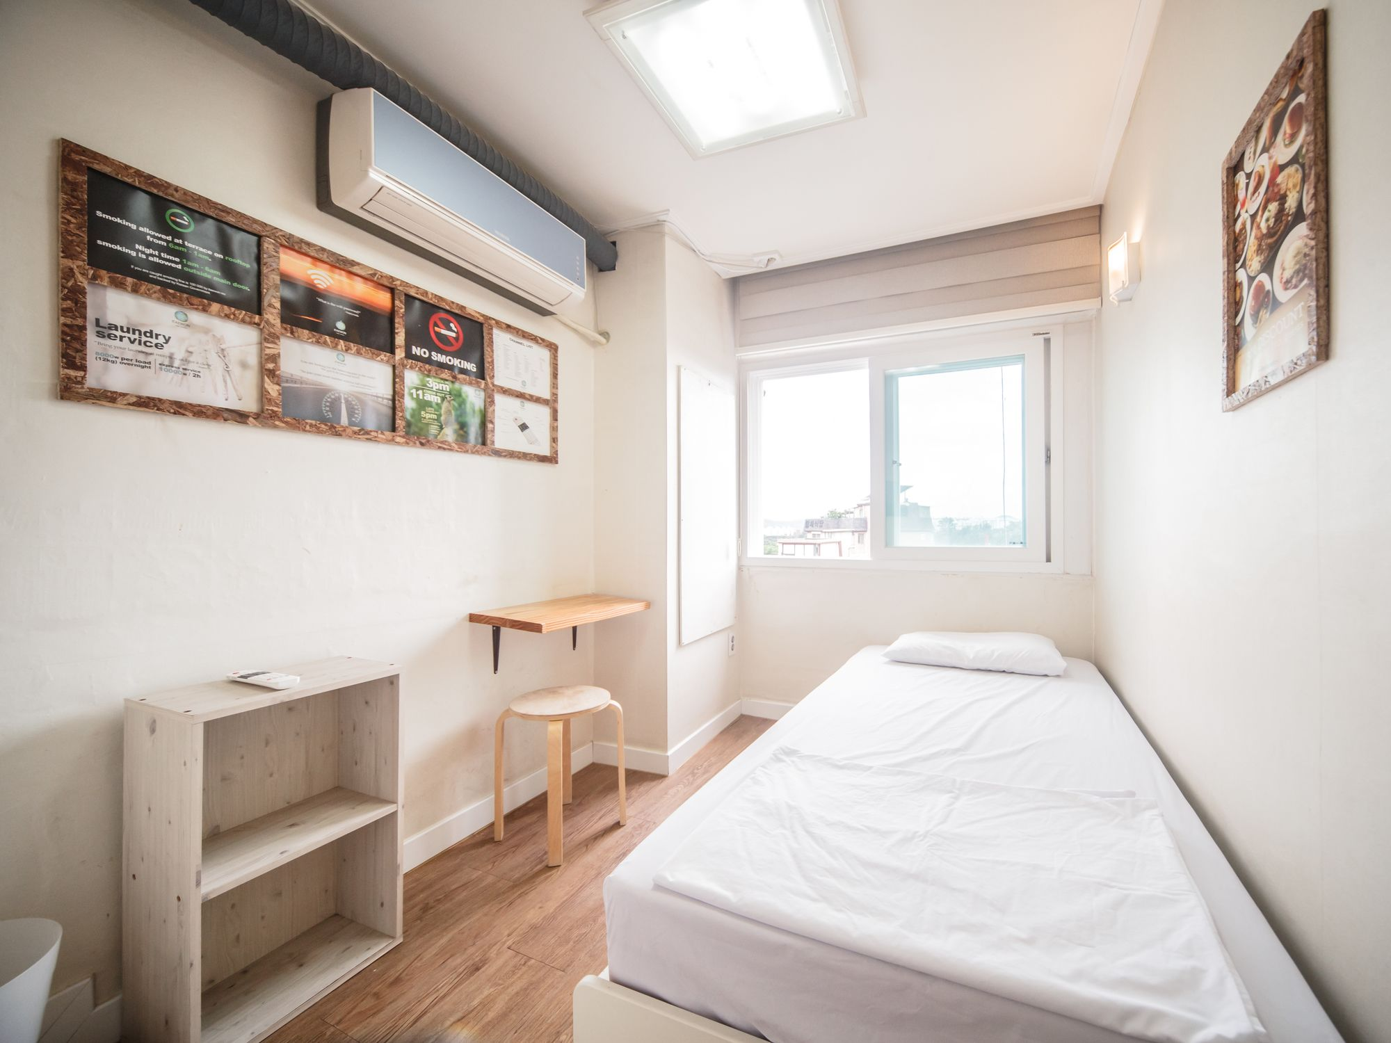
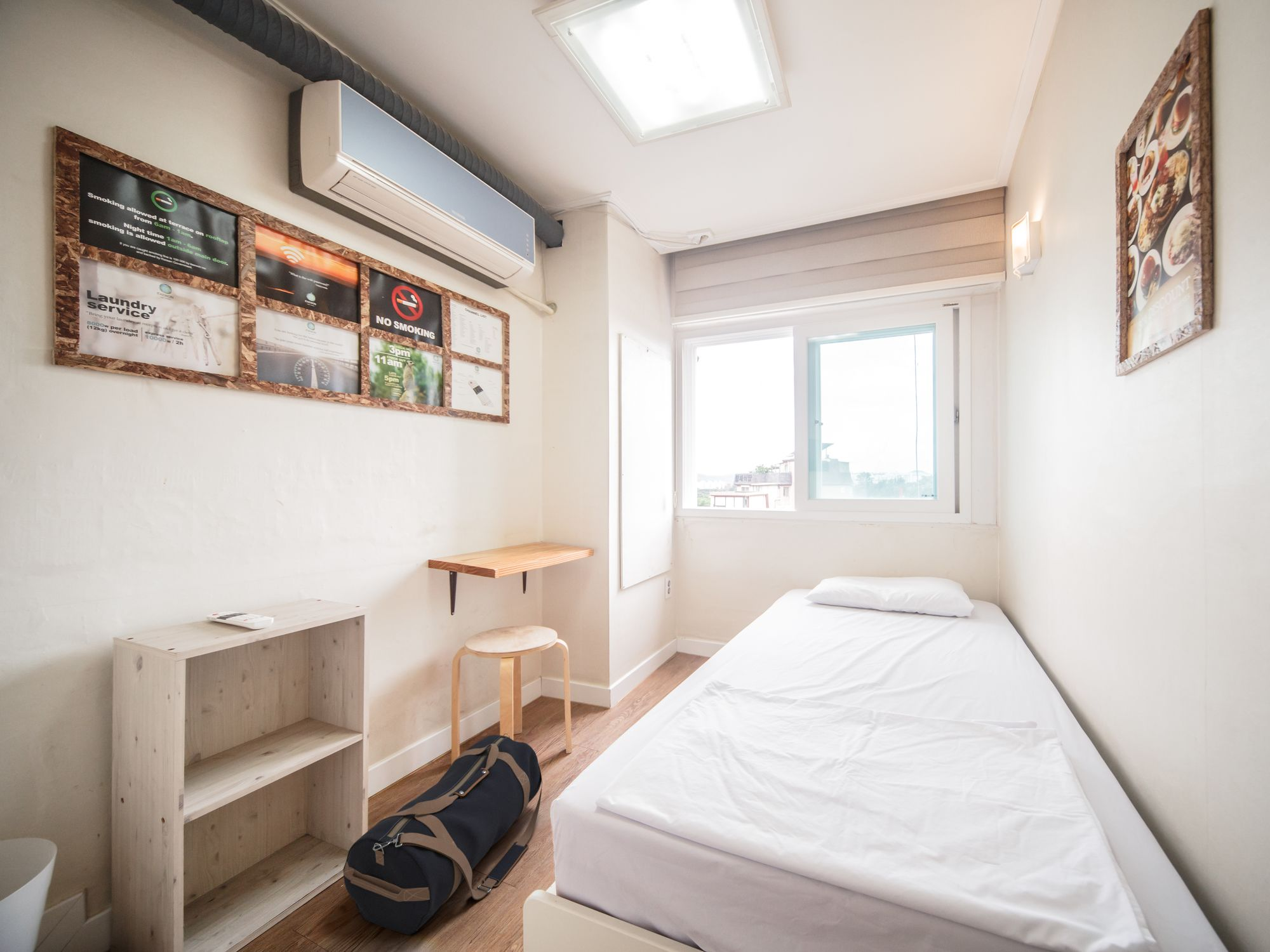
+ duffel bag [343,733,543,936]
